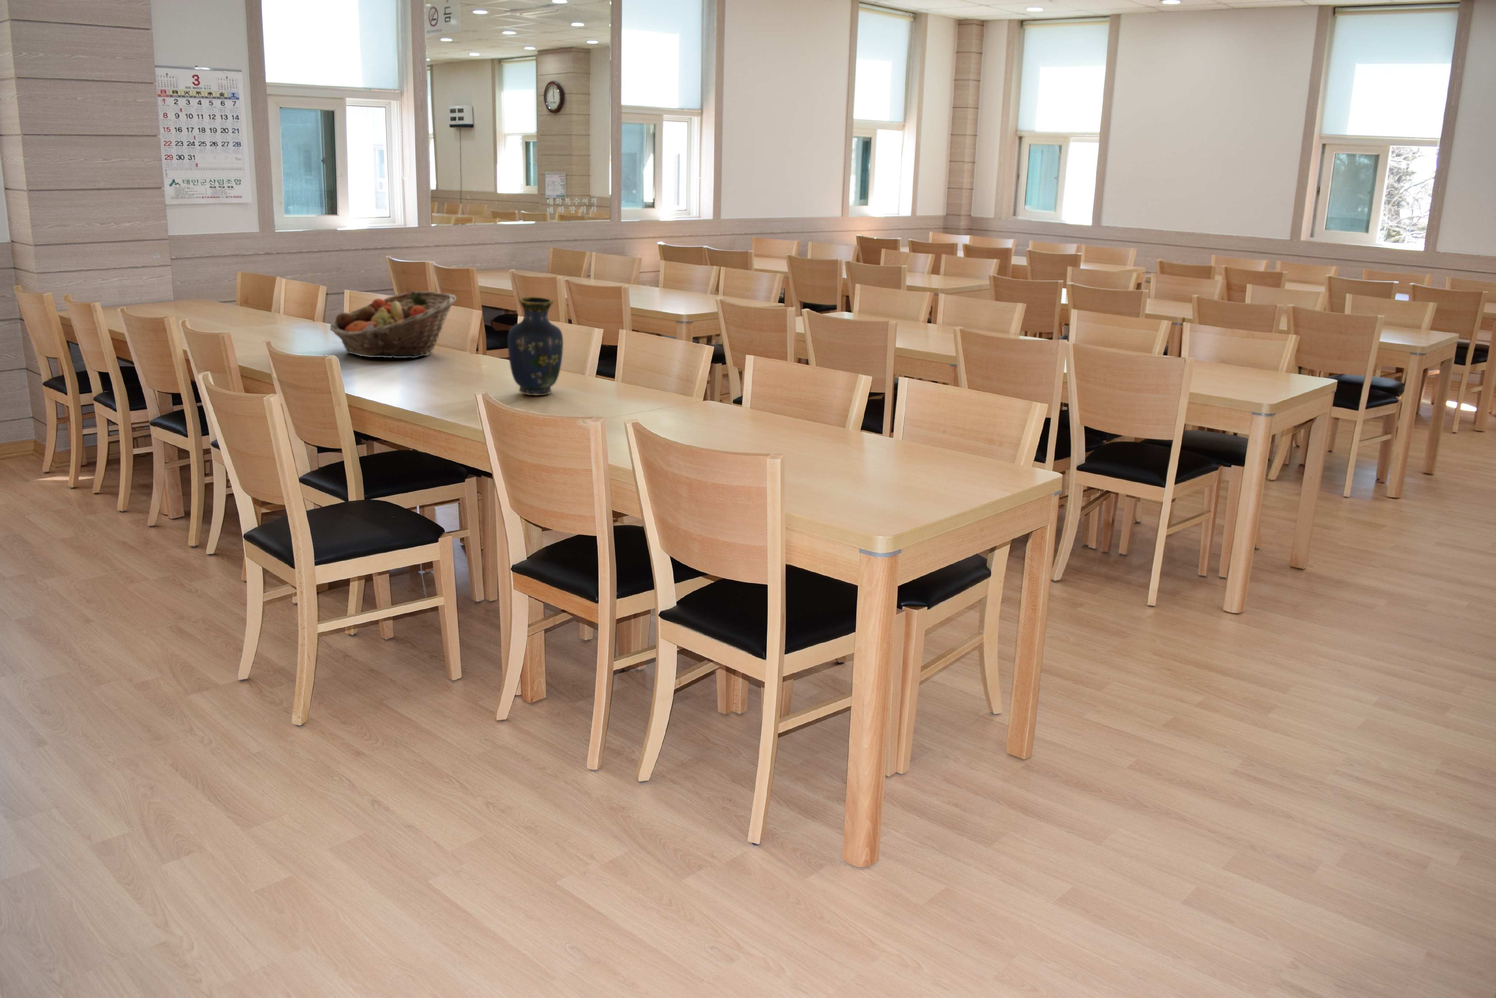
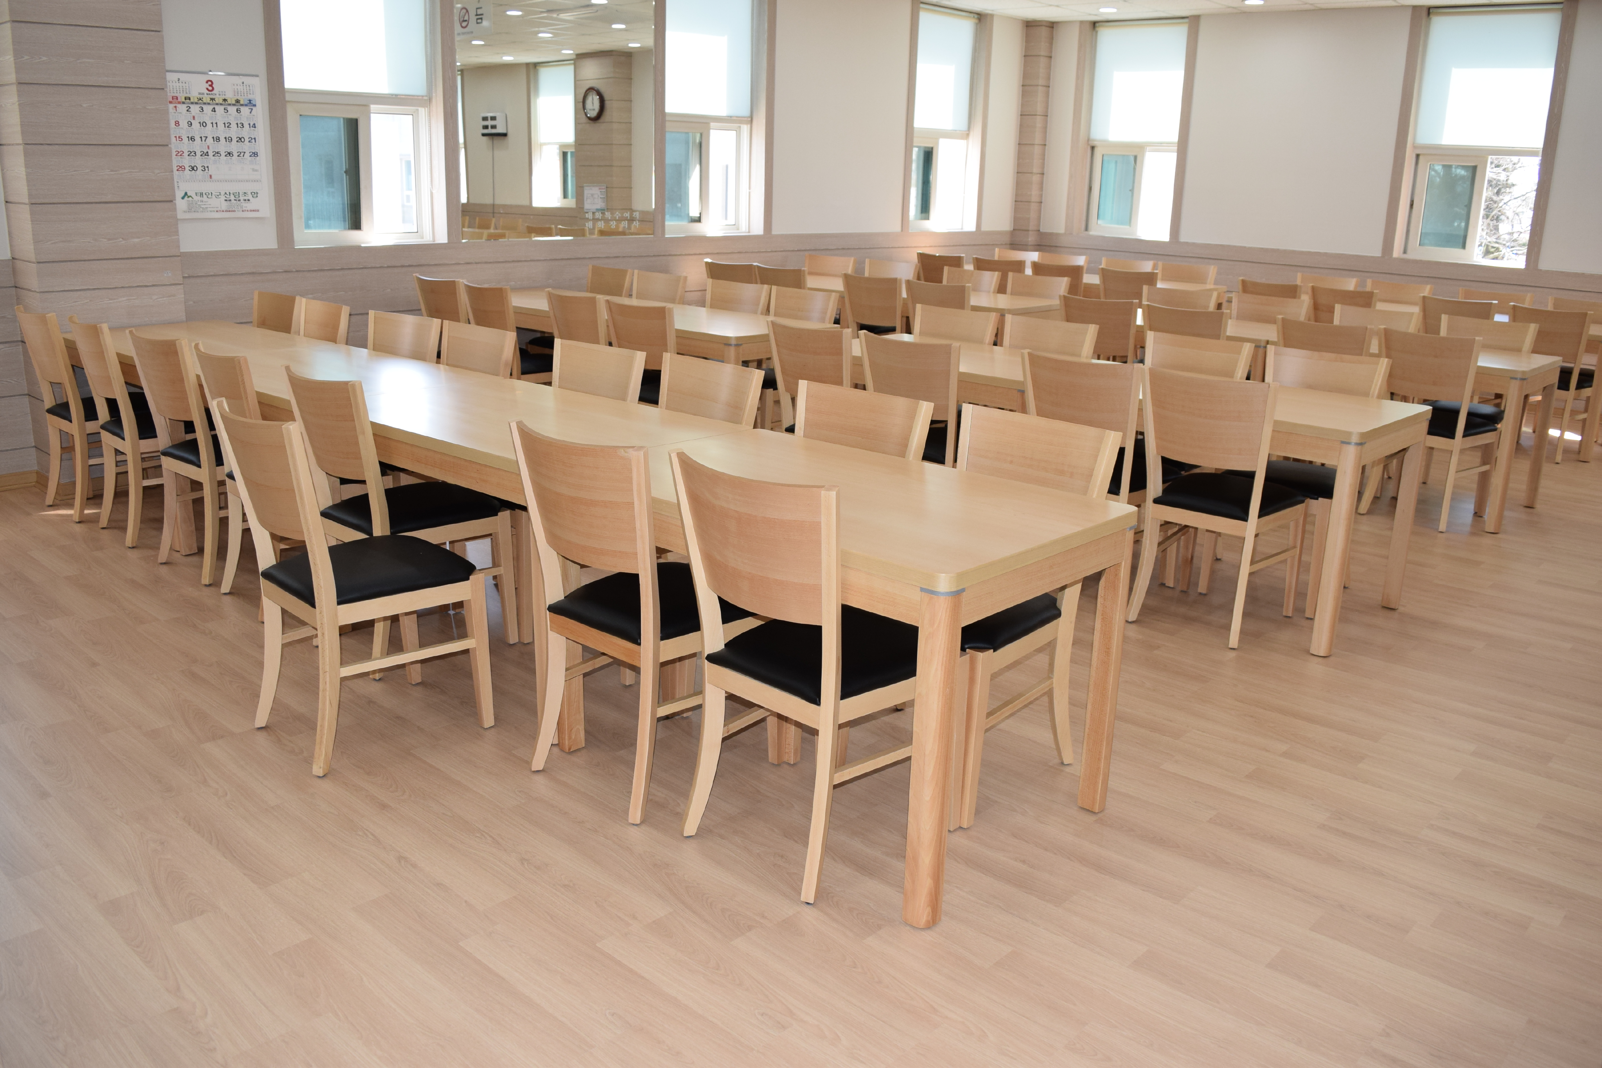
- fruit basket [330,291,457,359]
- vase [508,296,564,397]
